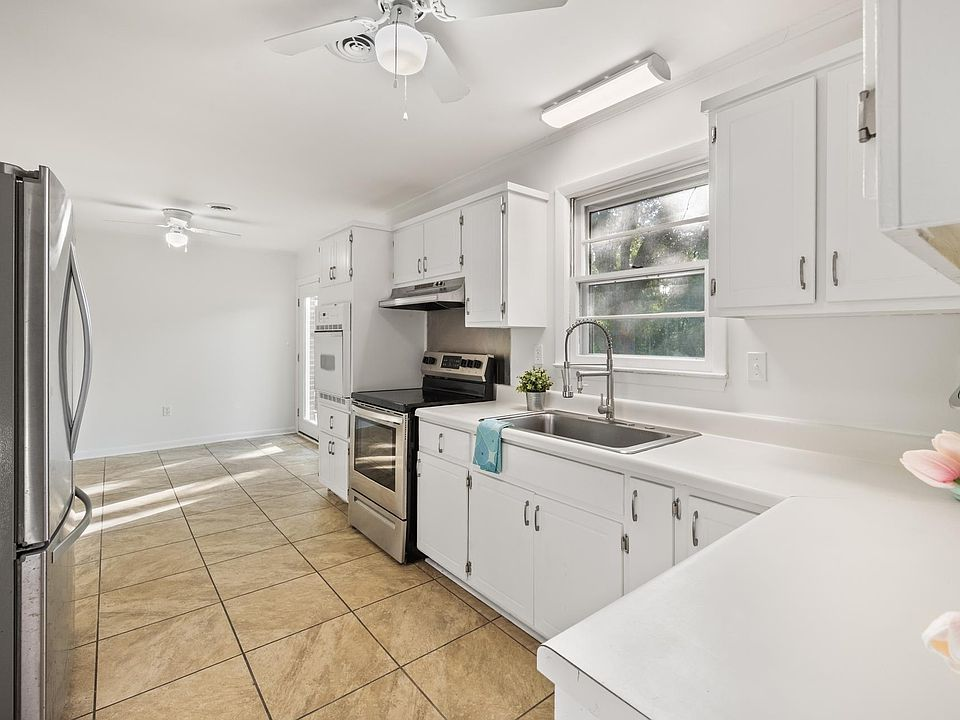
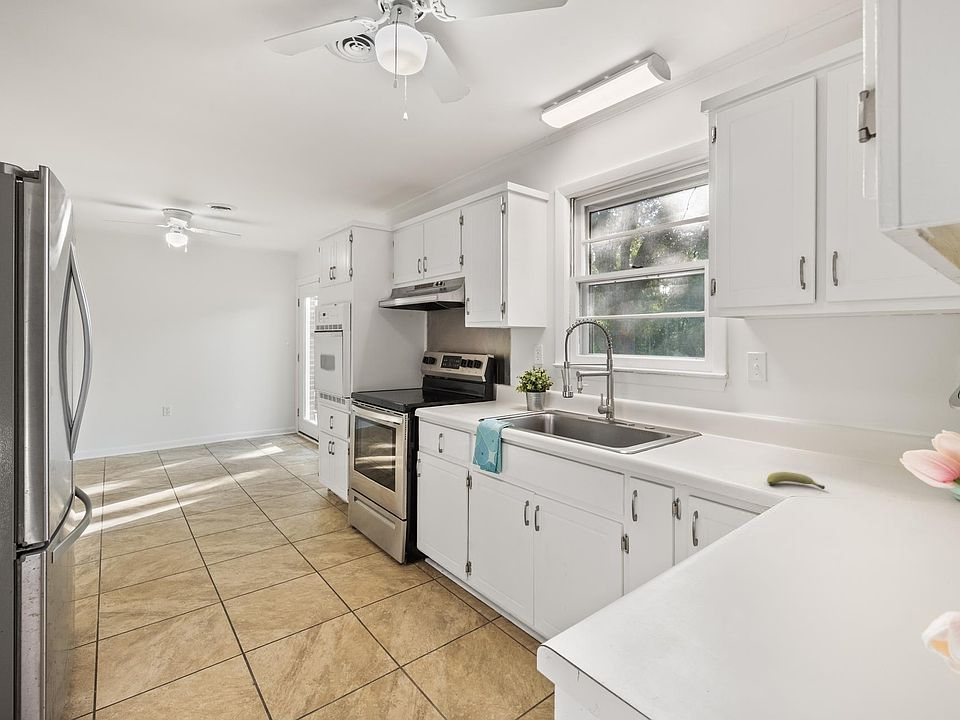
+ fruit [766,471,826,490]
